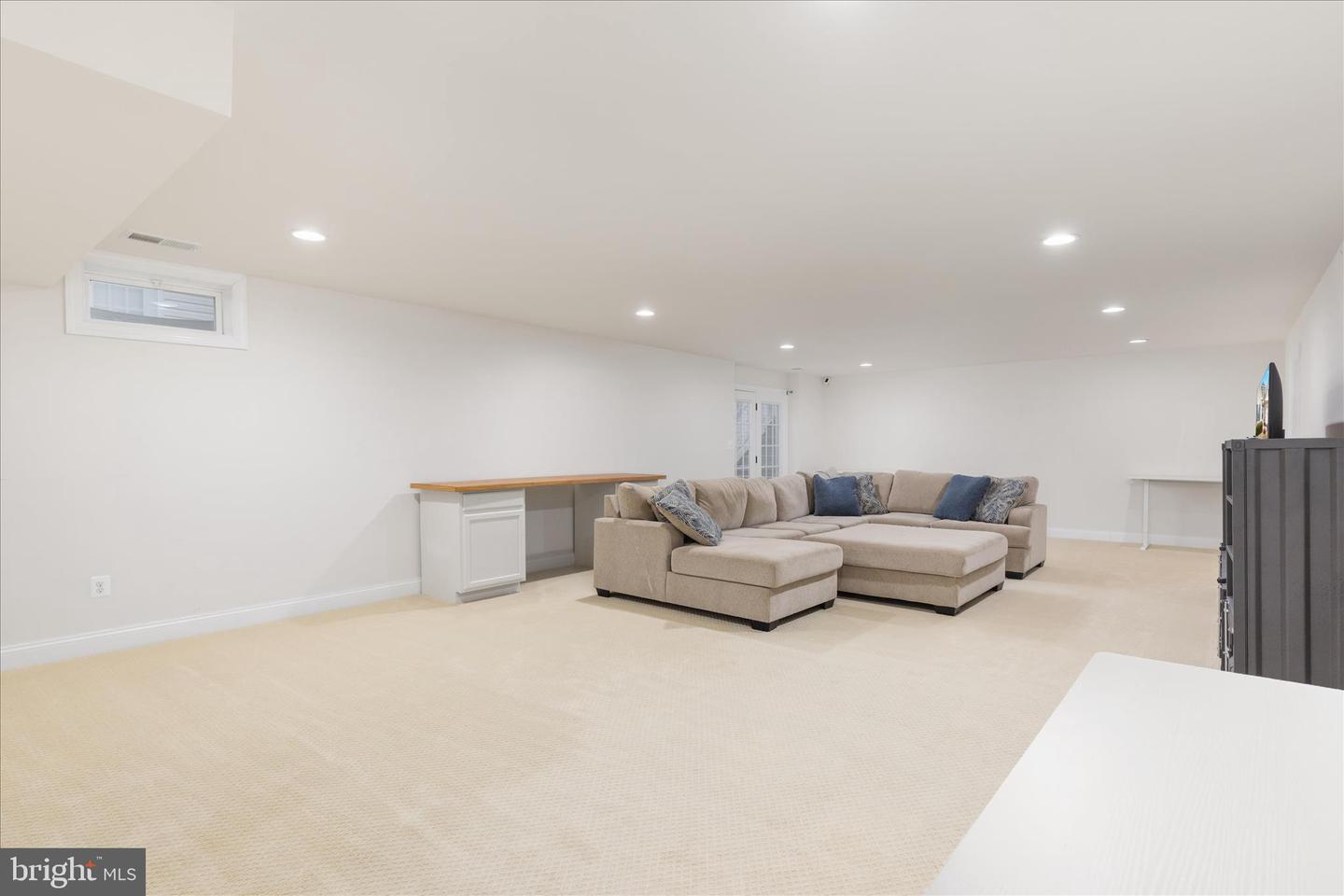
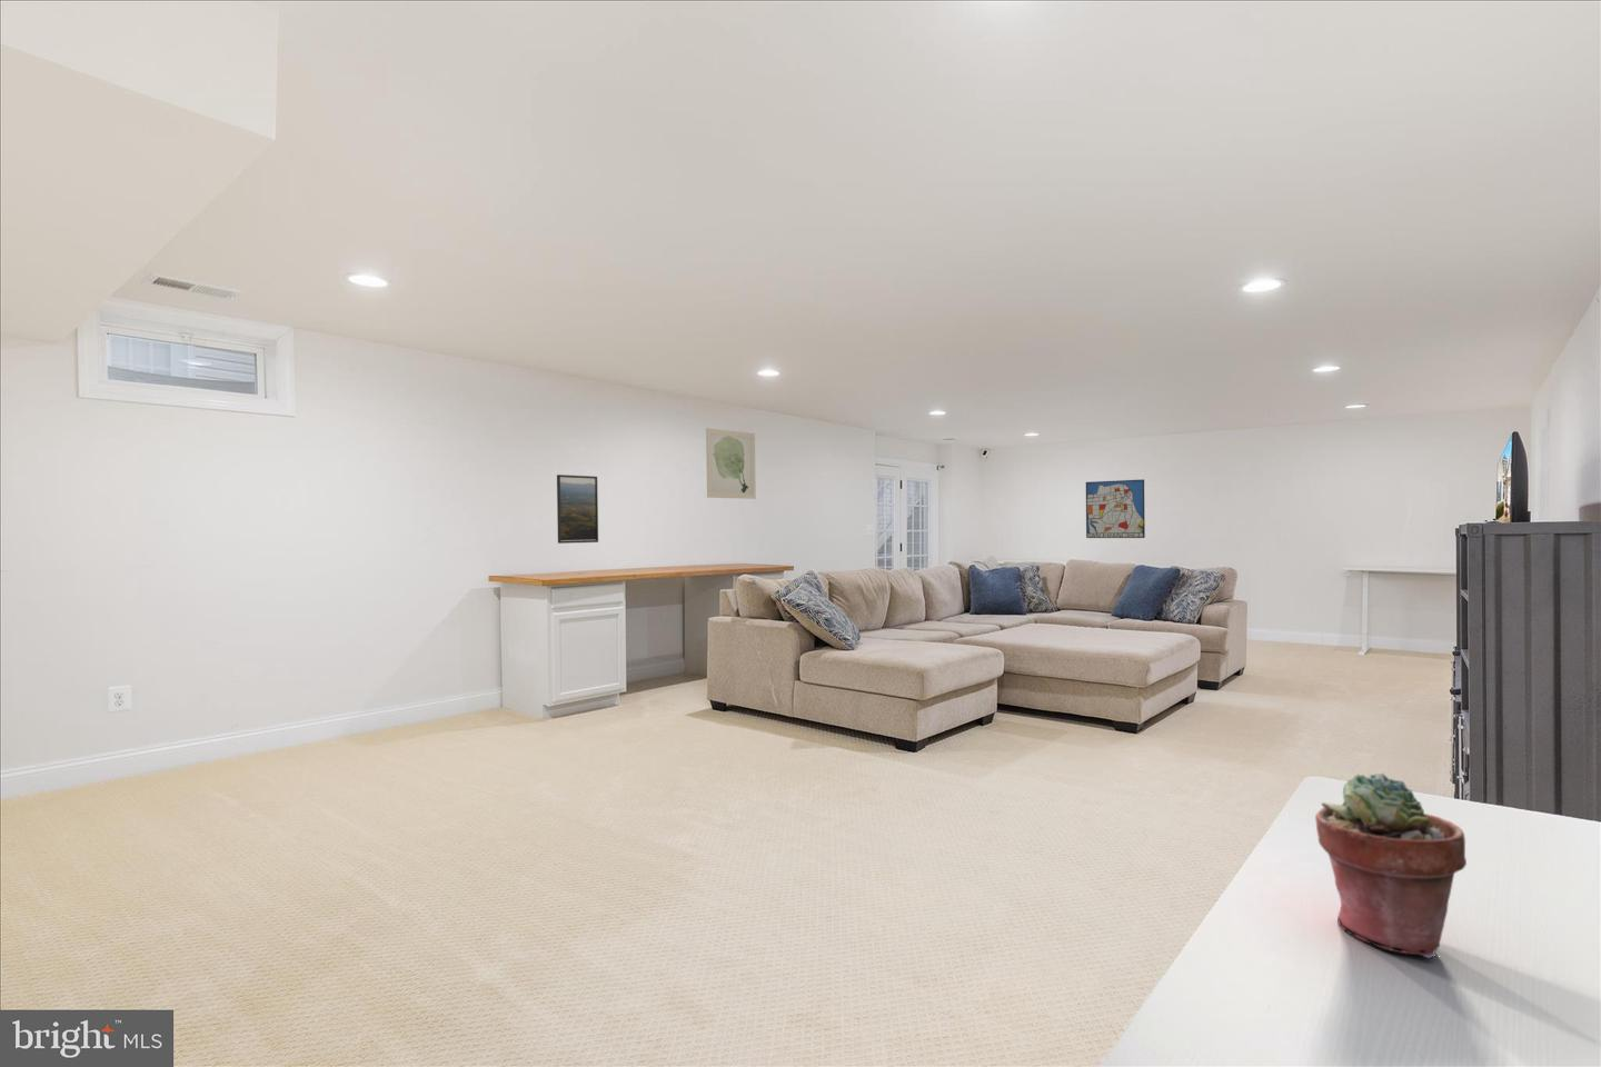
+ wall art [1085,478,1146,539]
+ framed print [556,474,599,544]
+ potted succulent [1314,773,1468,959]
+ wall art [705,426,758,500]
